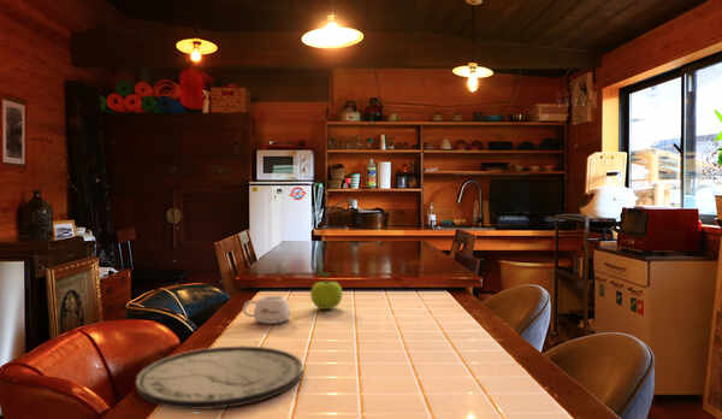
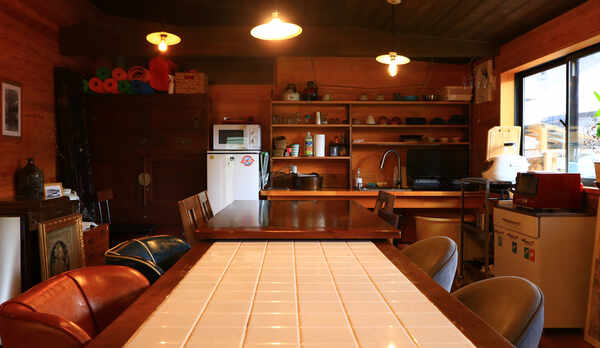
- mug [242,295,291,325]
- plate [135,344,303,411]
- fruit [309,271,343,311]
